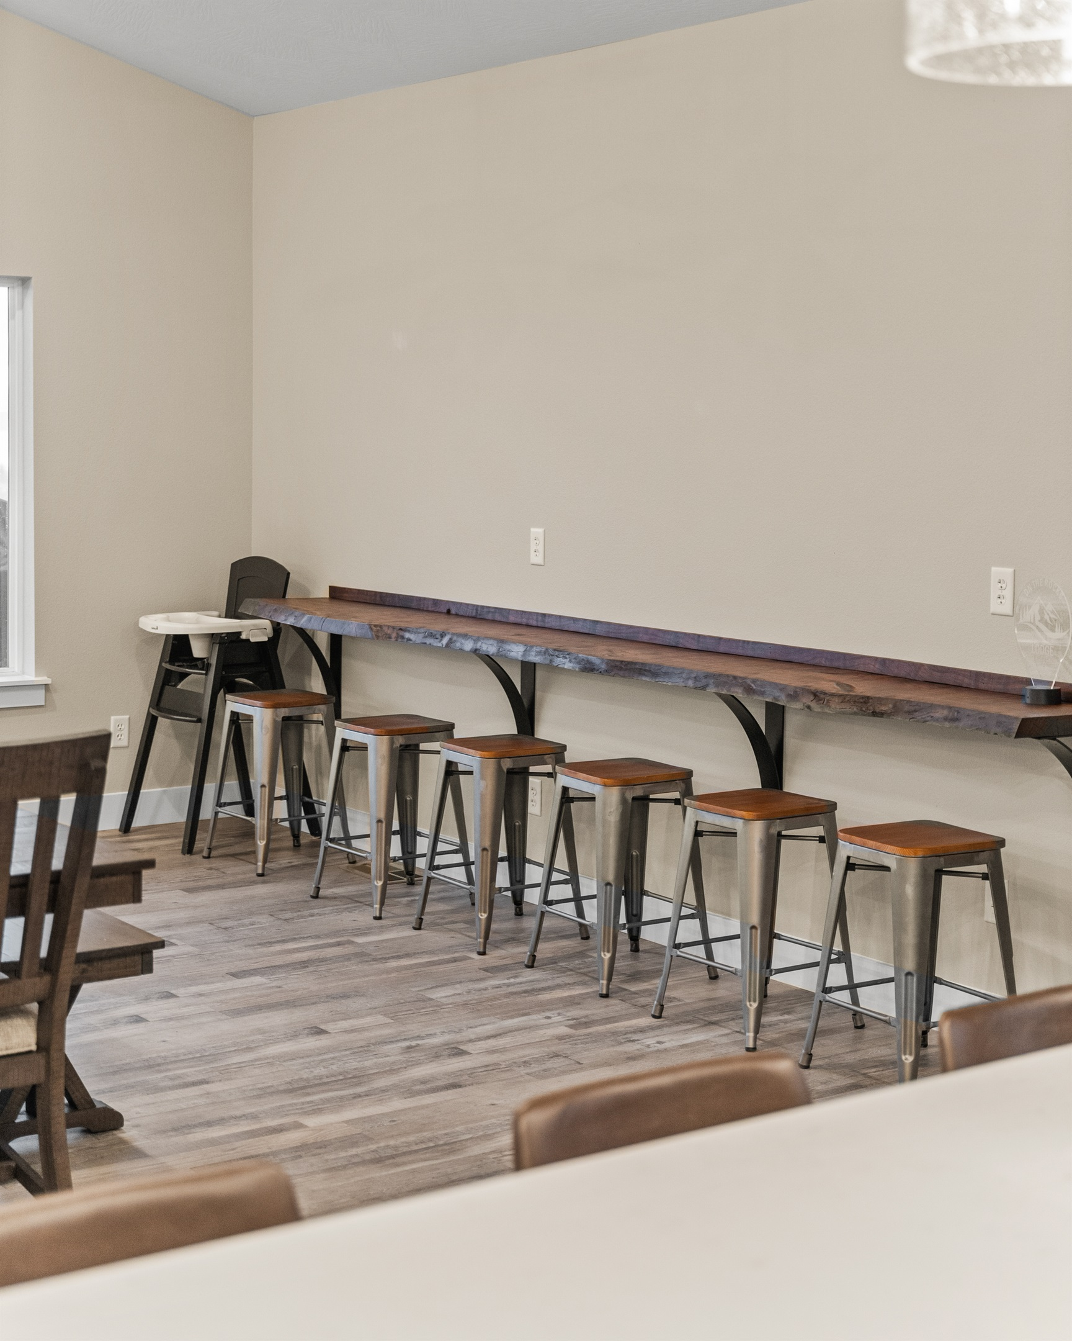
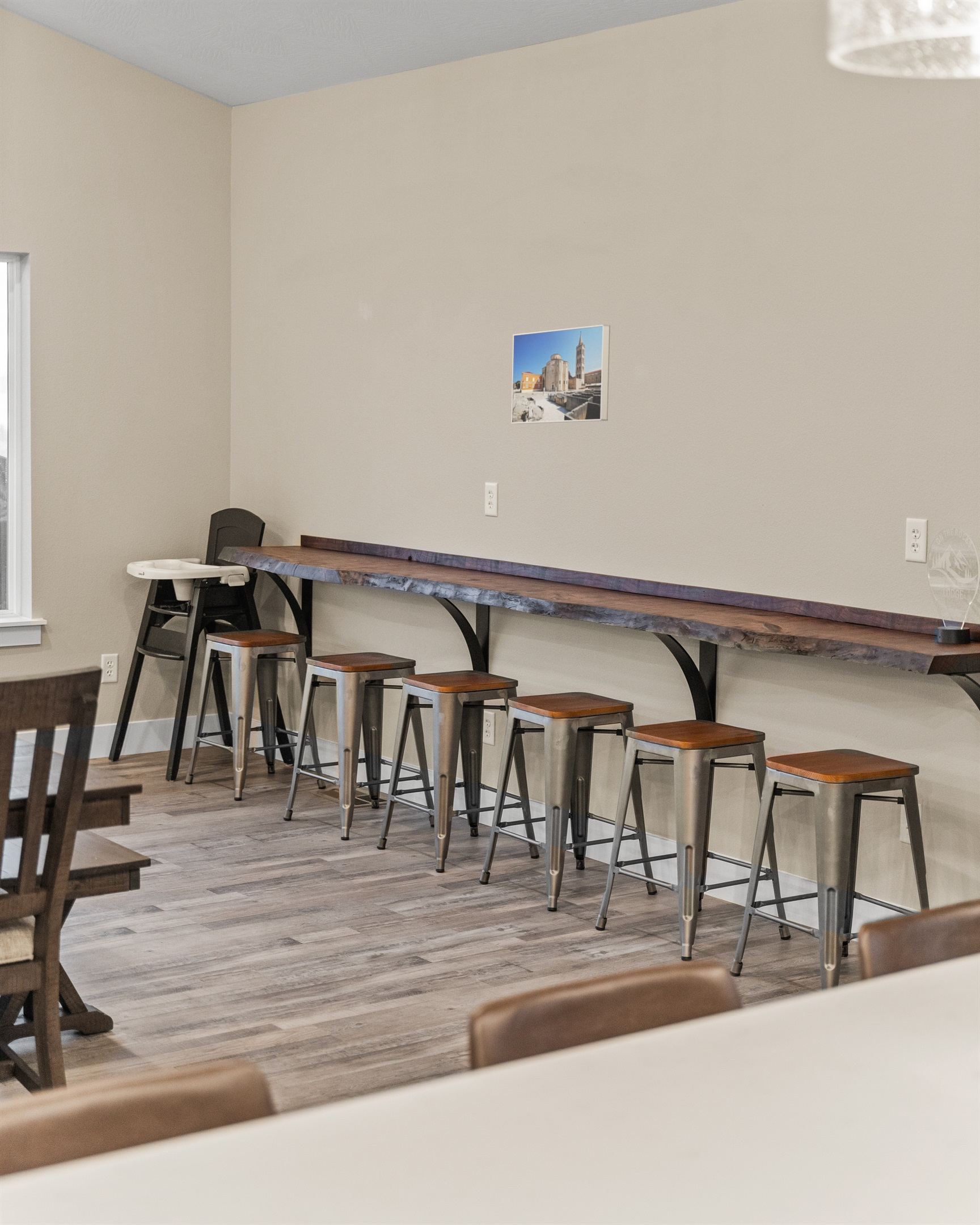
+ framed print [510,324,611,425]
